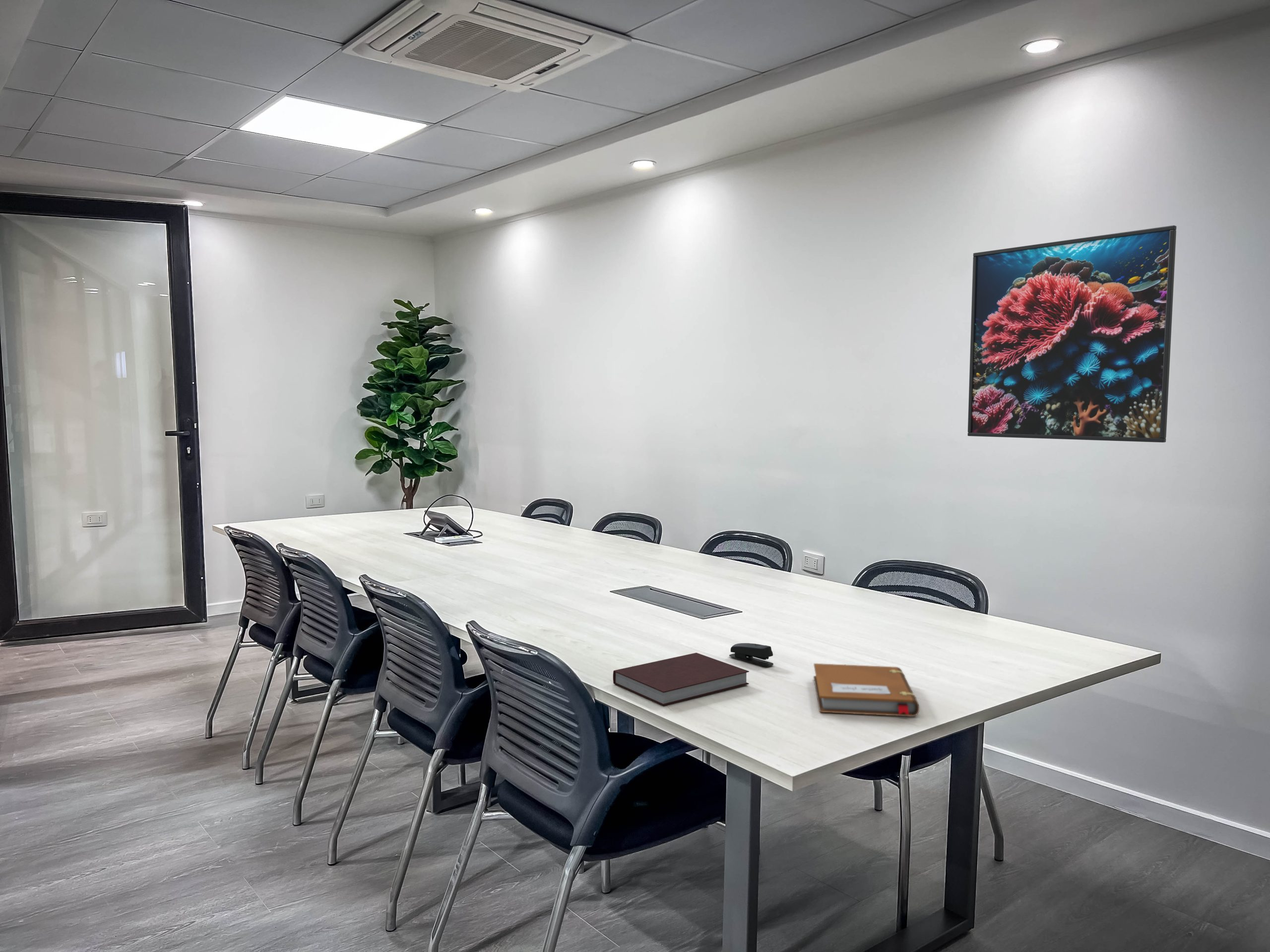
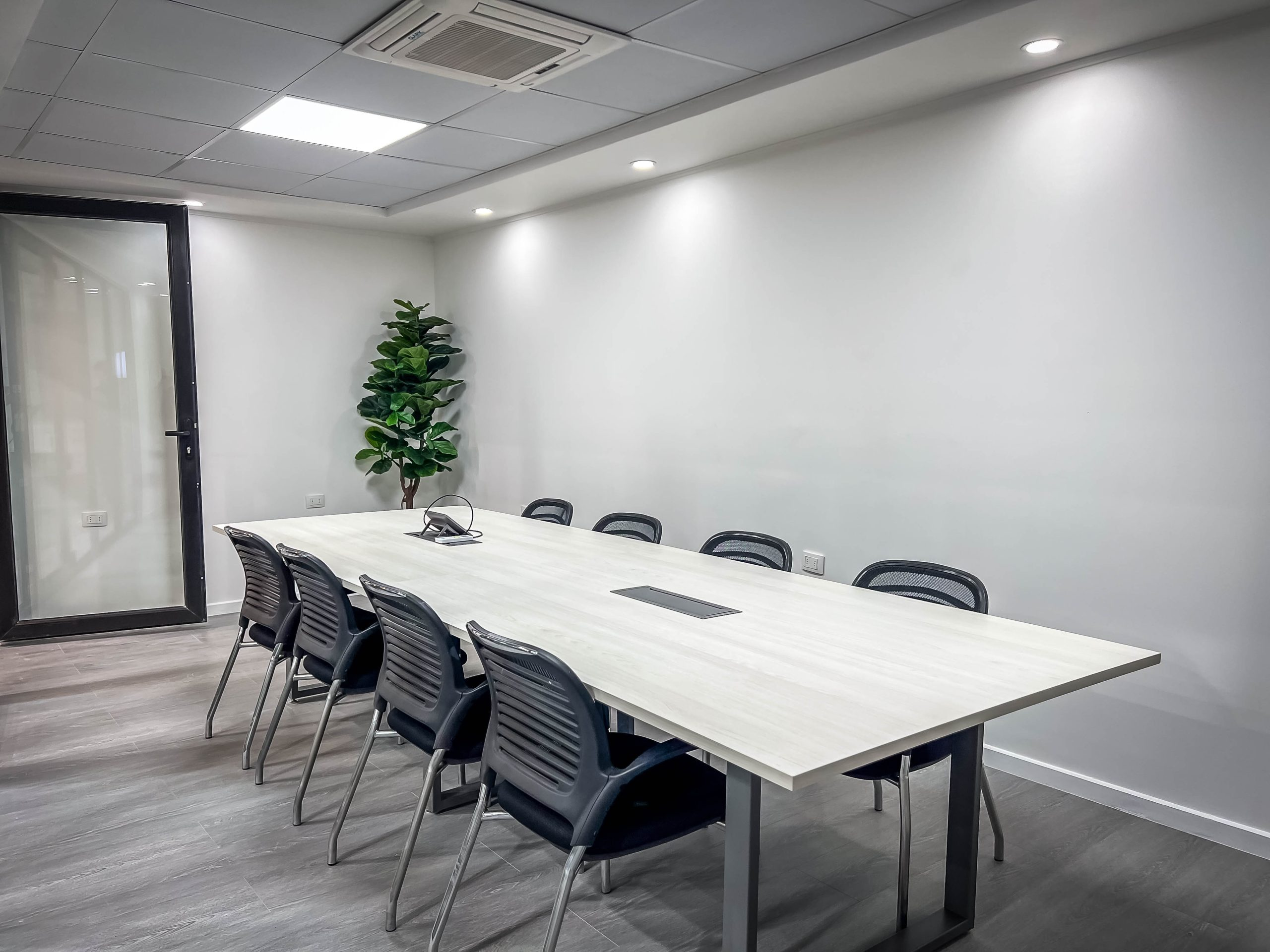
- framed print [967,225,1177,443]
- stapler [729,643,774,667]
- notebook [813,663,920,717]
- notebook [613,652,750,706]
